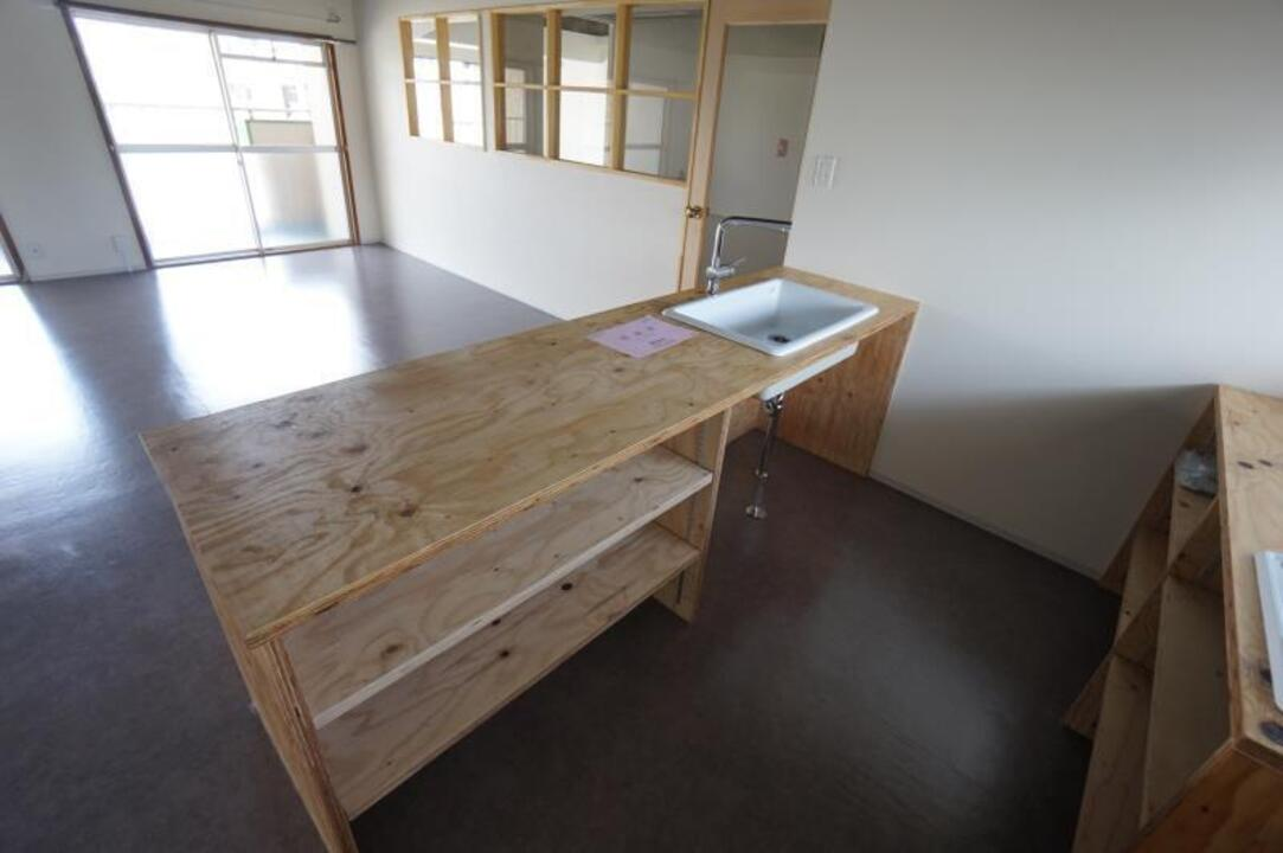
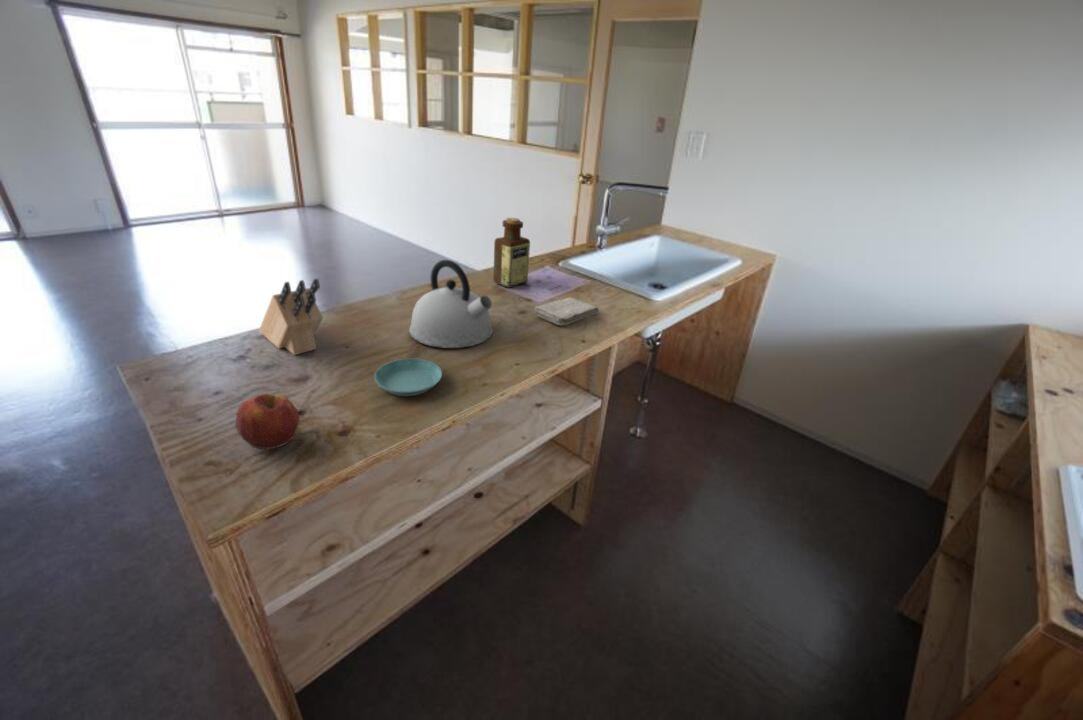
+ kettle [408,259,494,349]
+ apple [234,393,301,450]
+ knife block [258,278,324,356]
+ washcloth [533,296,600,327]
+ bottle [492,217,531,289]
+ saucer [373,358,443,397]
